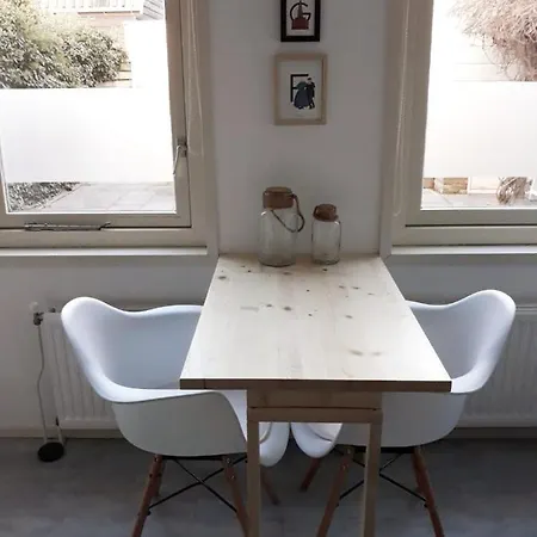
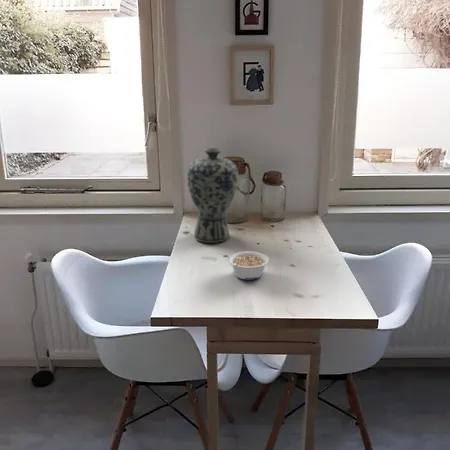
+ vase [186,147,239,244]
+ legume [227,250,270,281]
